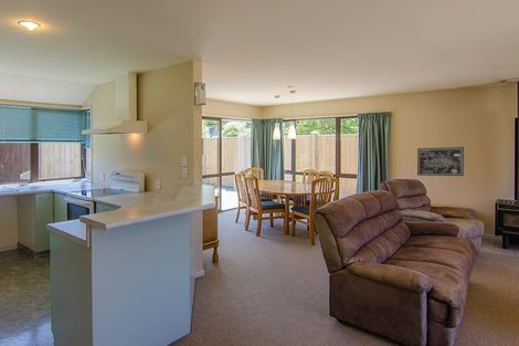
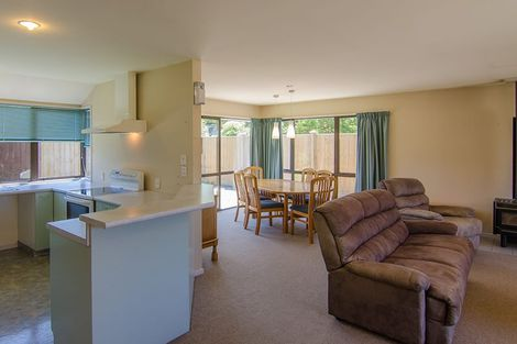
- wall art [416,146,465,177]
